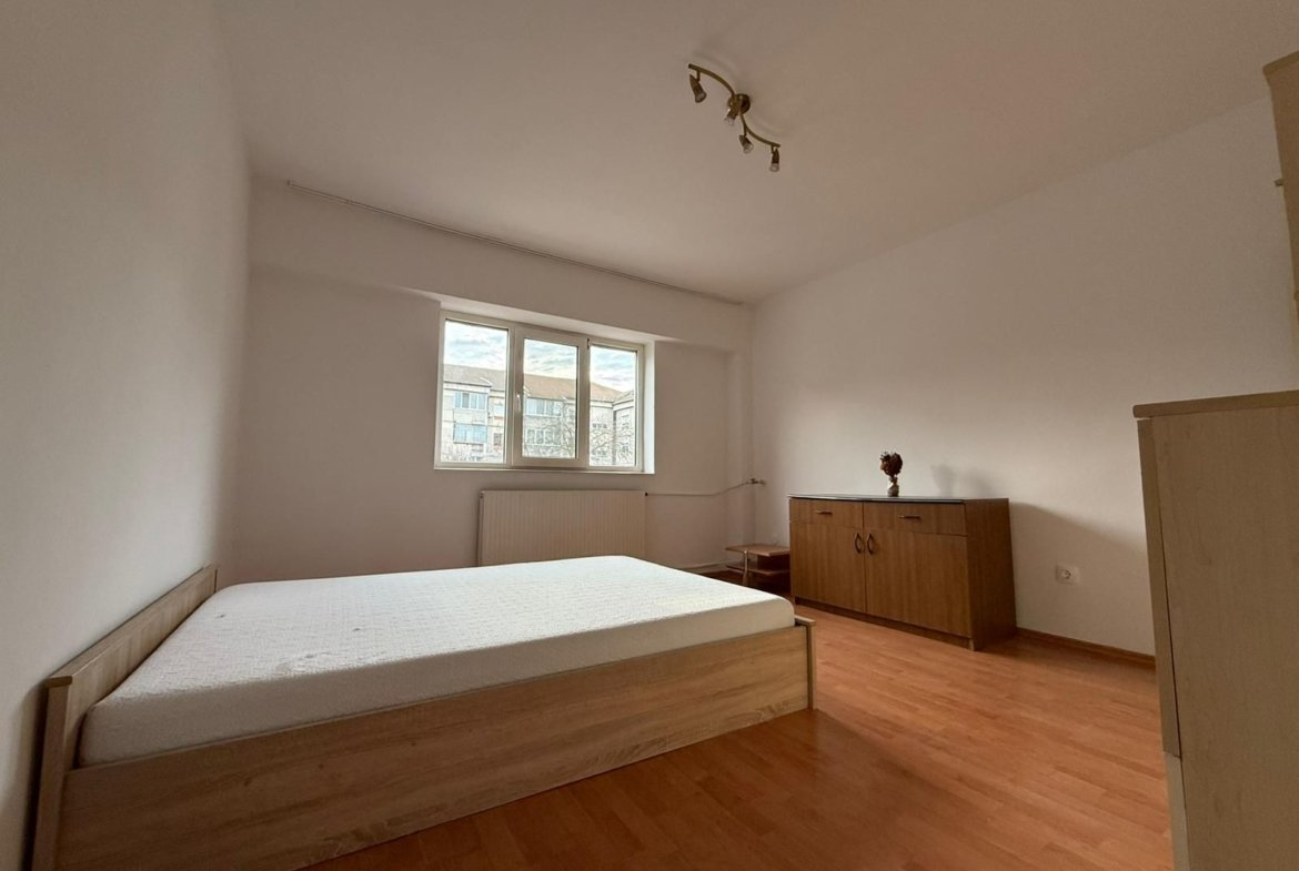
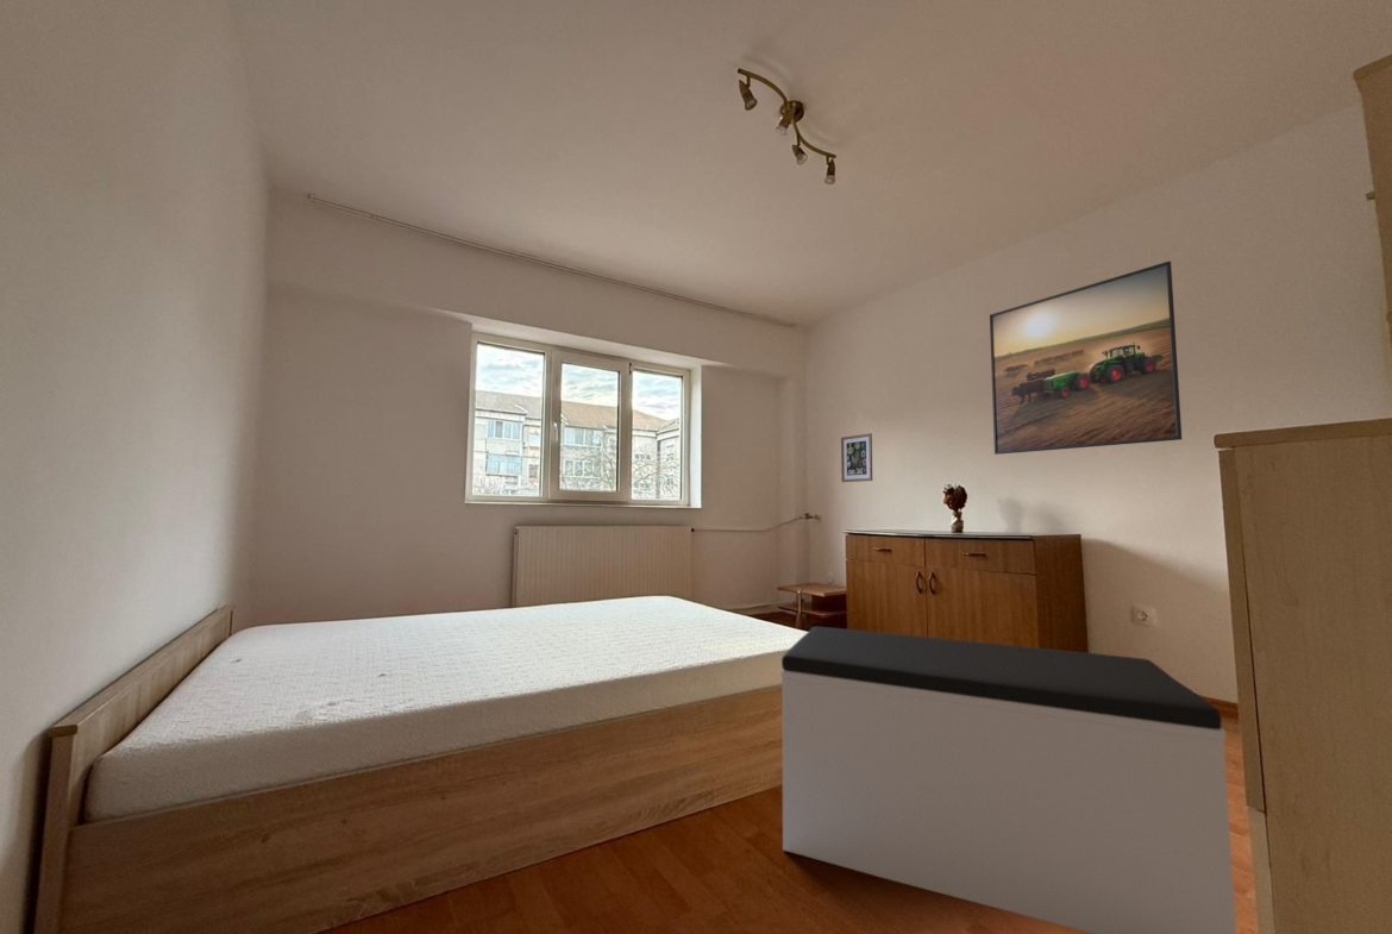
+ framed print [989,259,1183,456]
+ bench [779,626,1237,934]
+ wall art [840,432,873,483]
